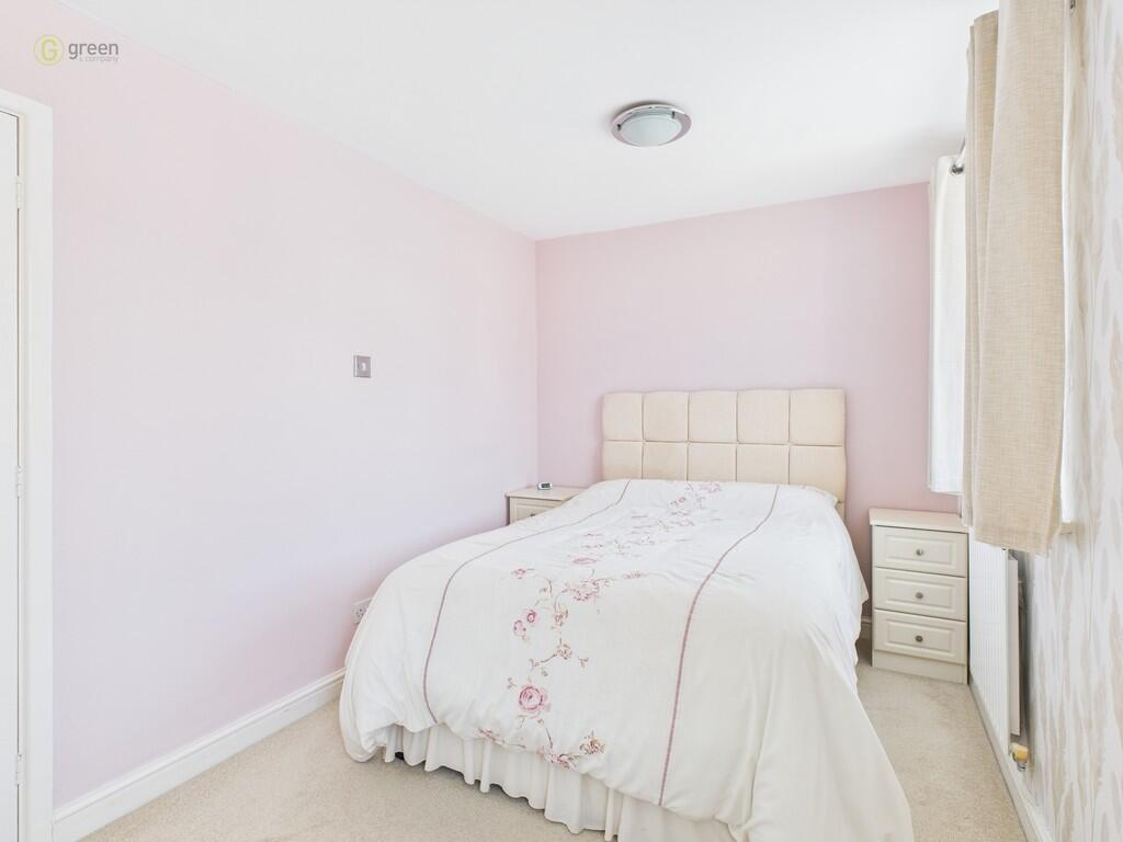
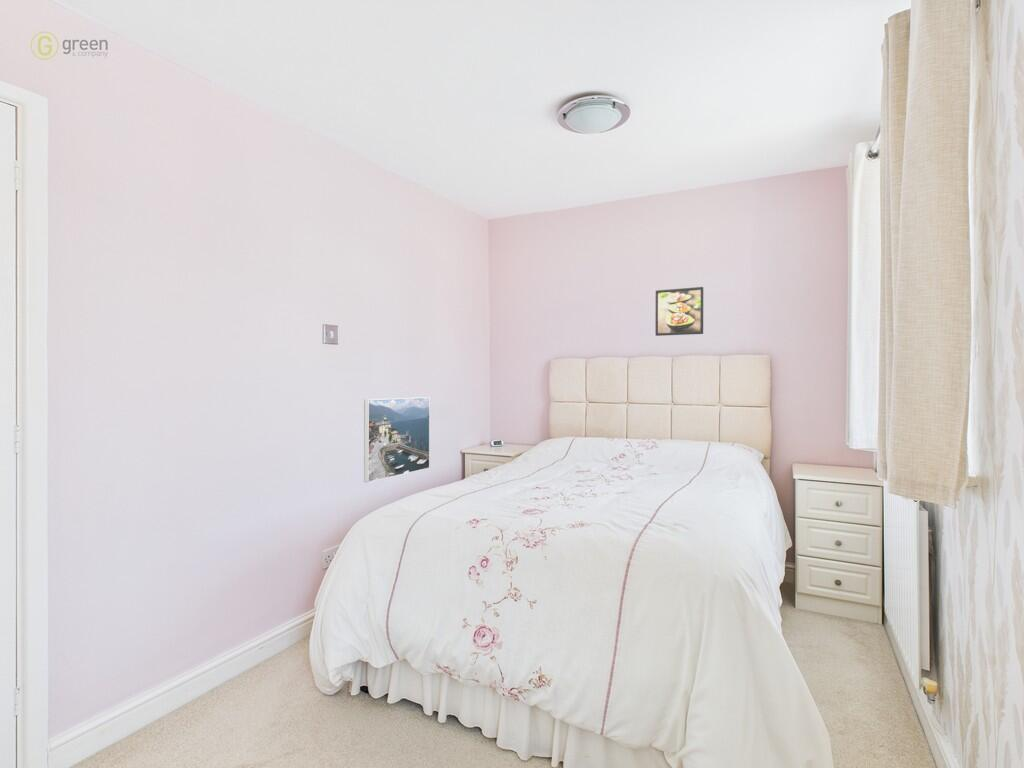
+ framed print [363,396,431,483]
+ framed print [654,286,704,337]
